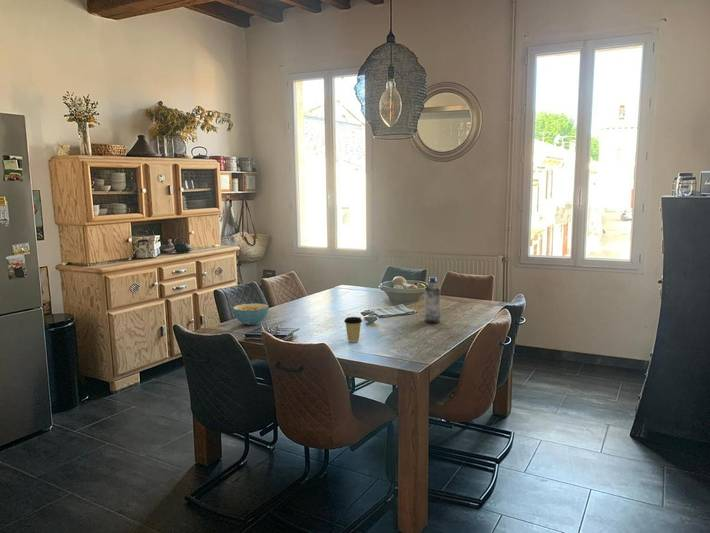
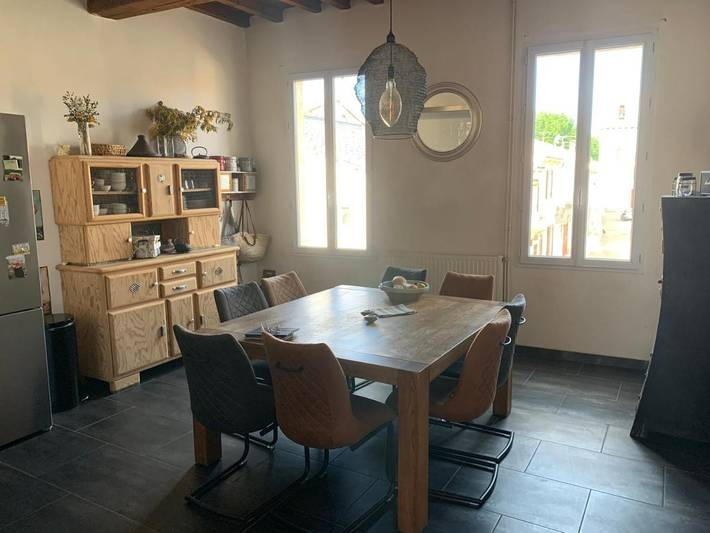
- water bottle [424,276,442,324]
- cereal bowl [232,303,270,326]
- coffee cup [343,316,363,343]
